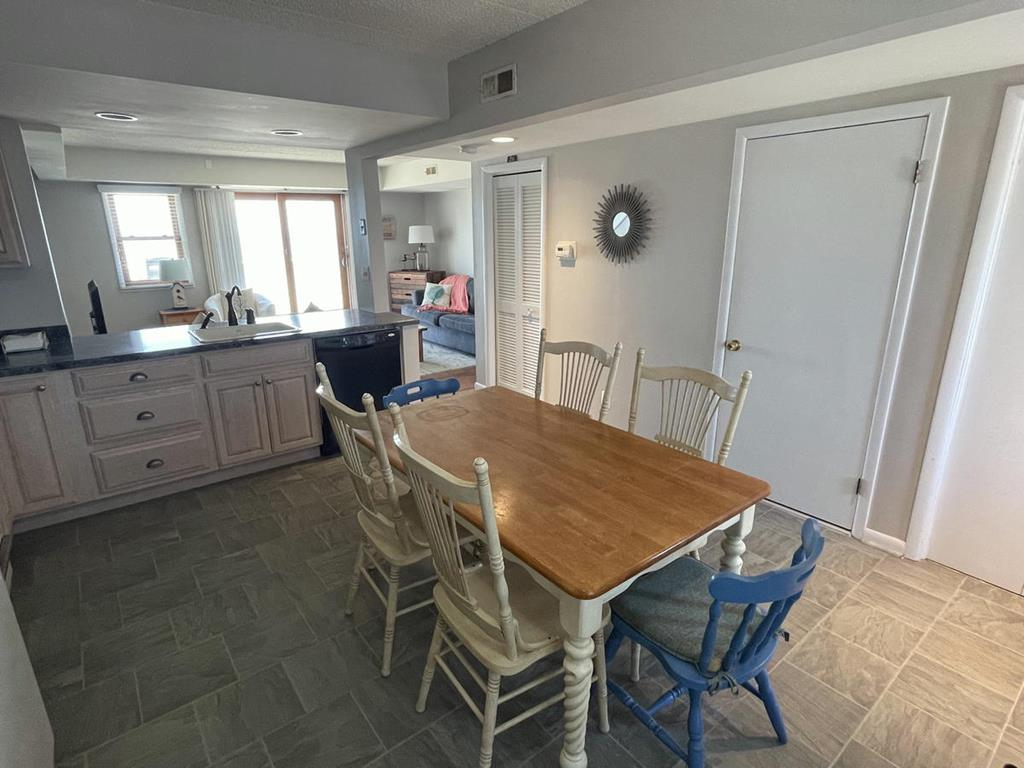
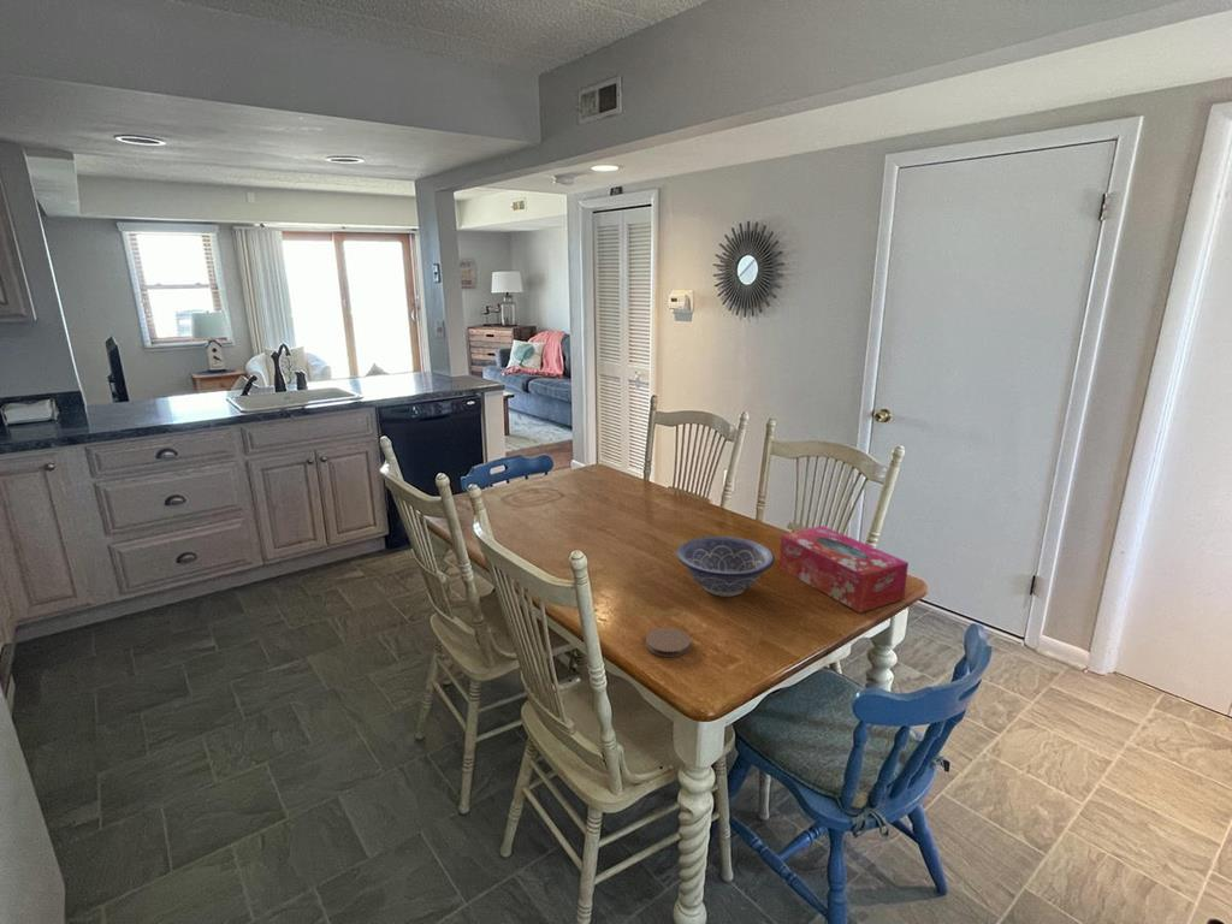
+ decorative bowl [675,535,776,598]
+ tissue box [778,525,910,614]
+ coaster [645,627,693,658]
